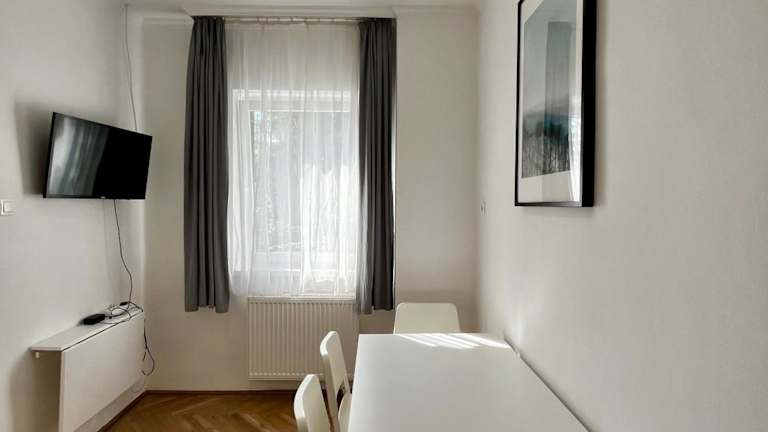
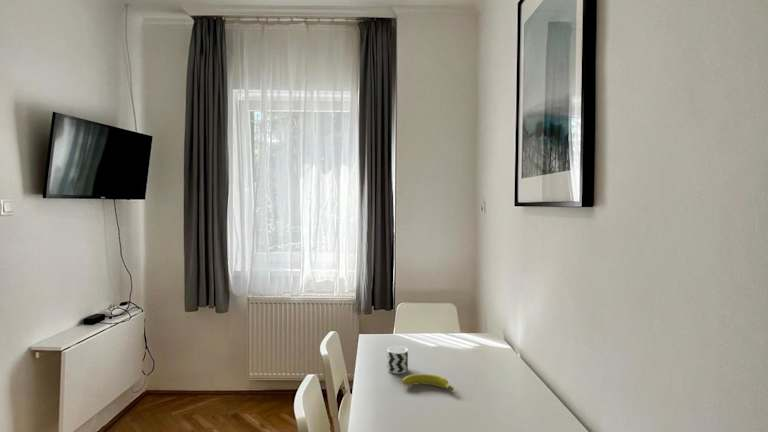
+ fruit [401,373,455,391]
+ cup [387,345,409,375]
